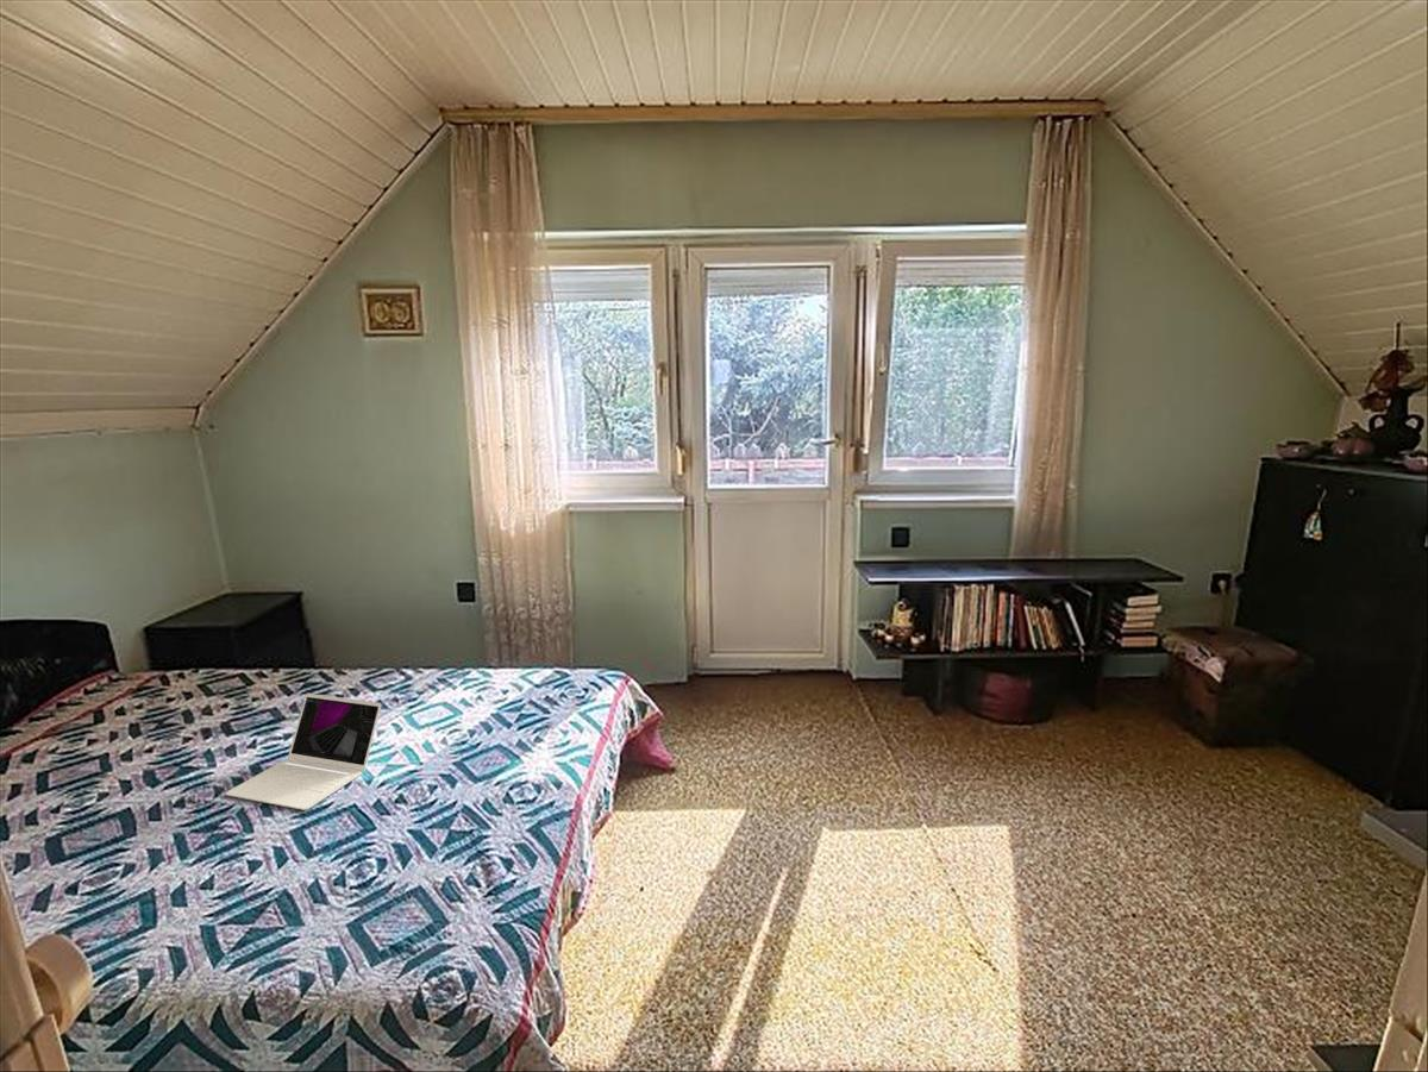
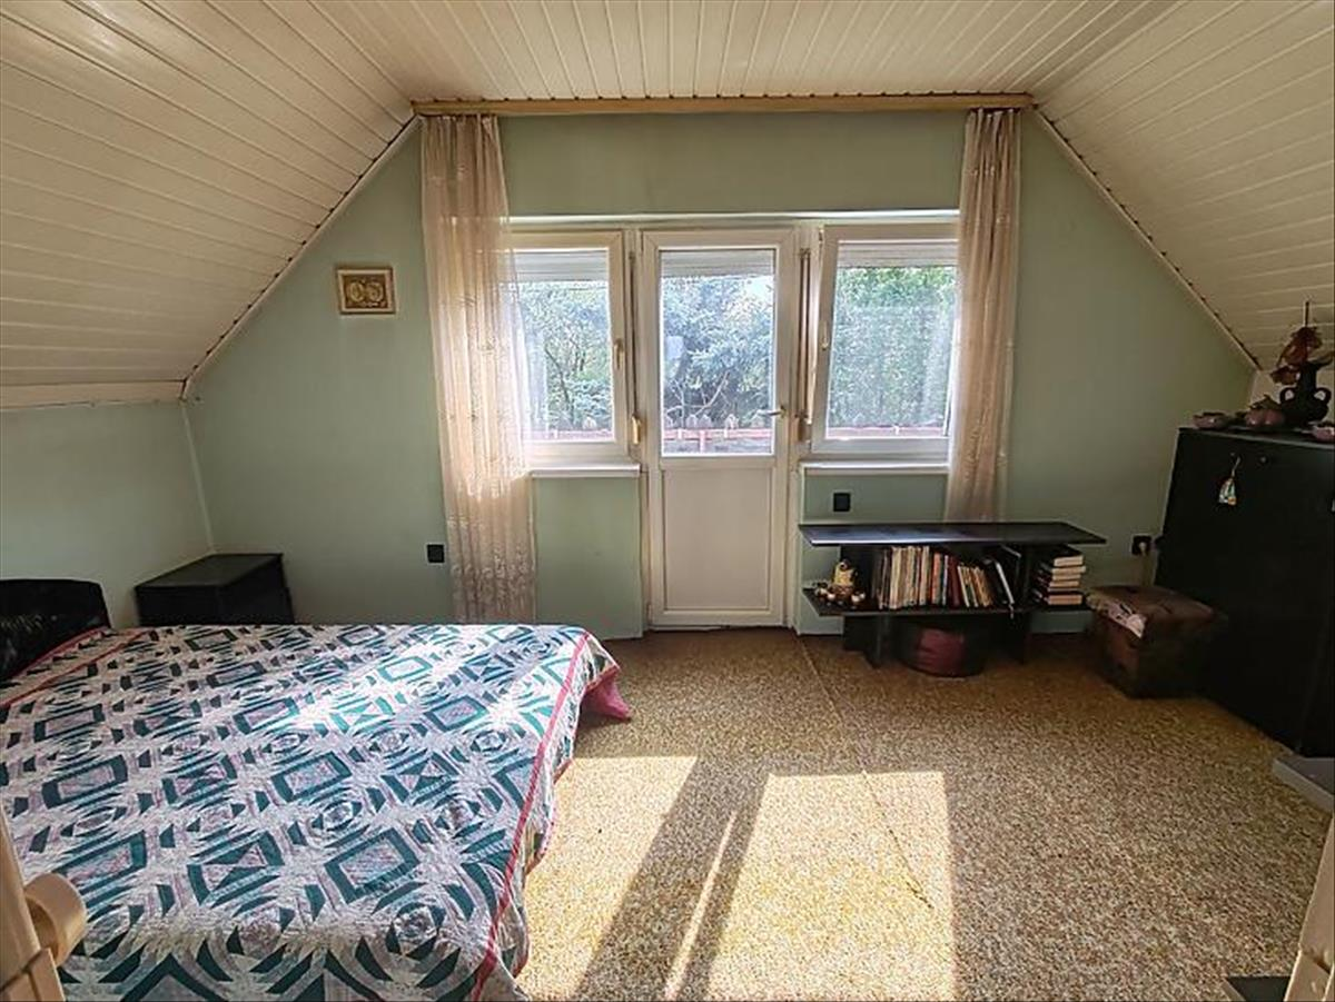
- laptop [225,692,382,811]
